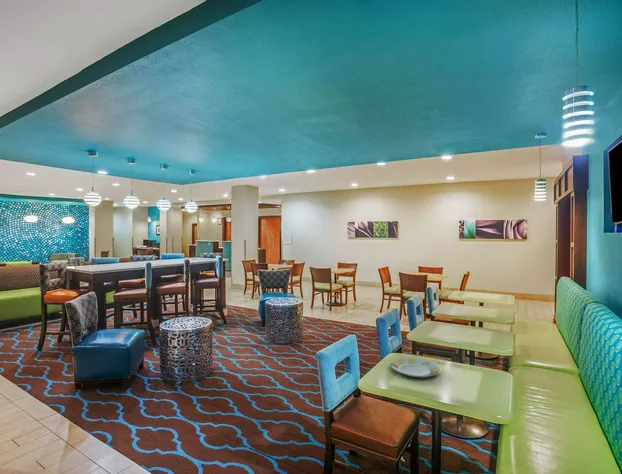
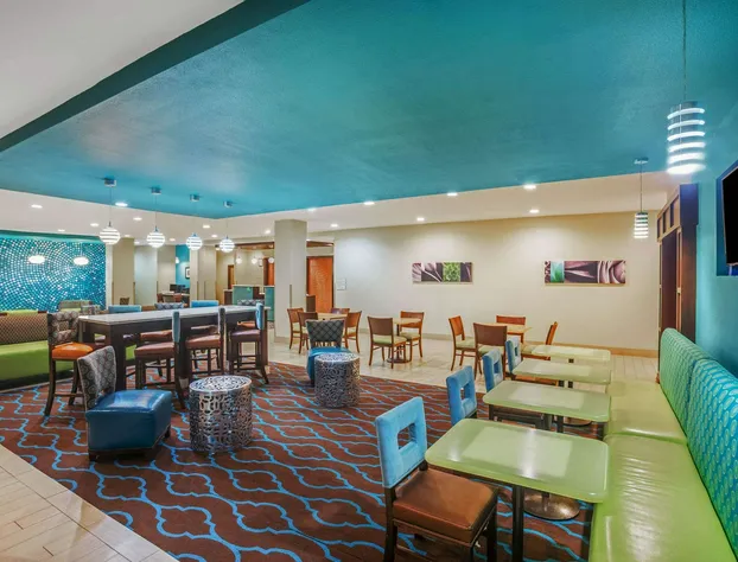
- plate [390,357,442,378]
